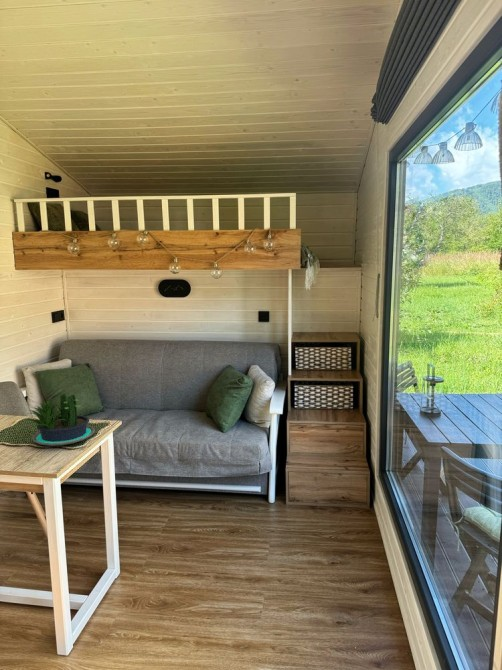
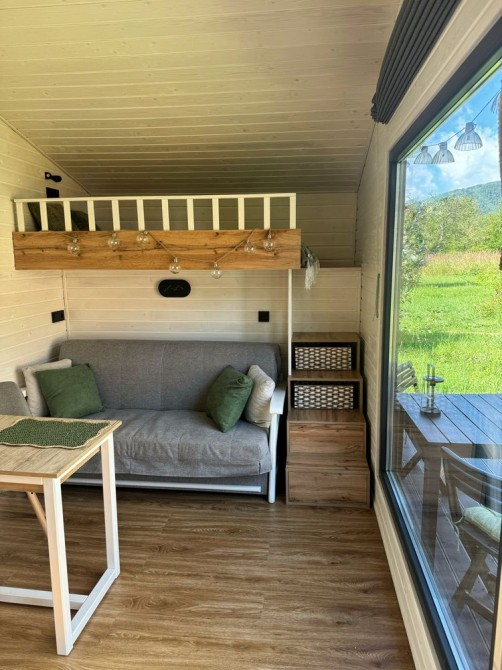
- potted plant [19,393,96,447]
